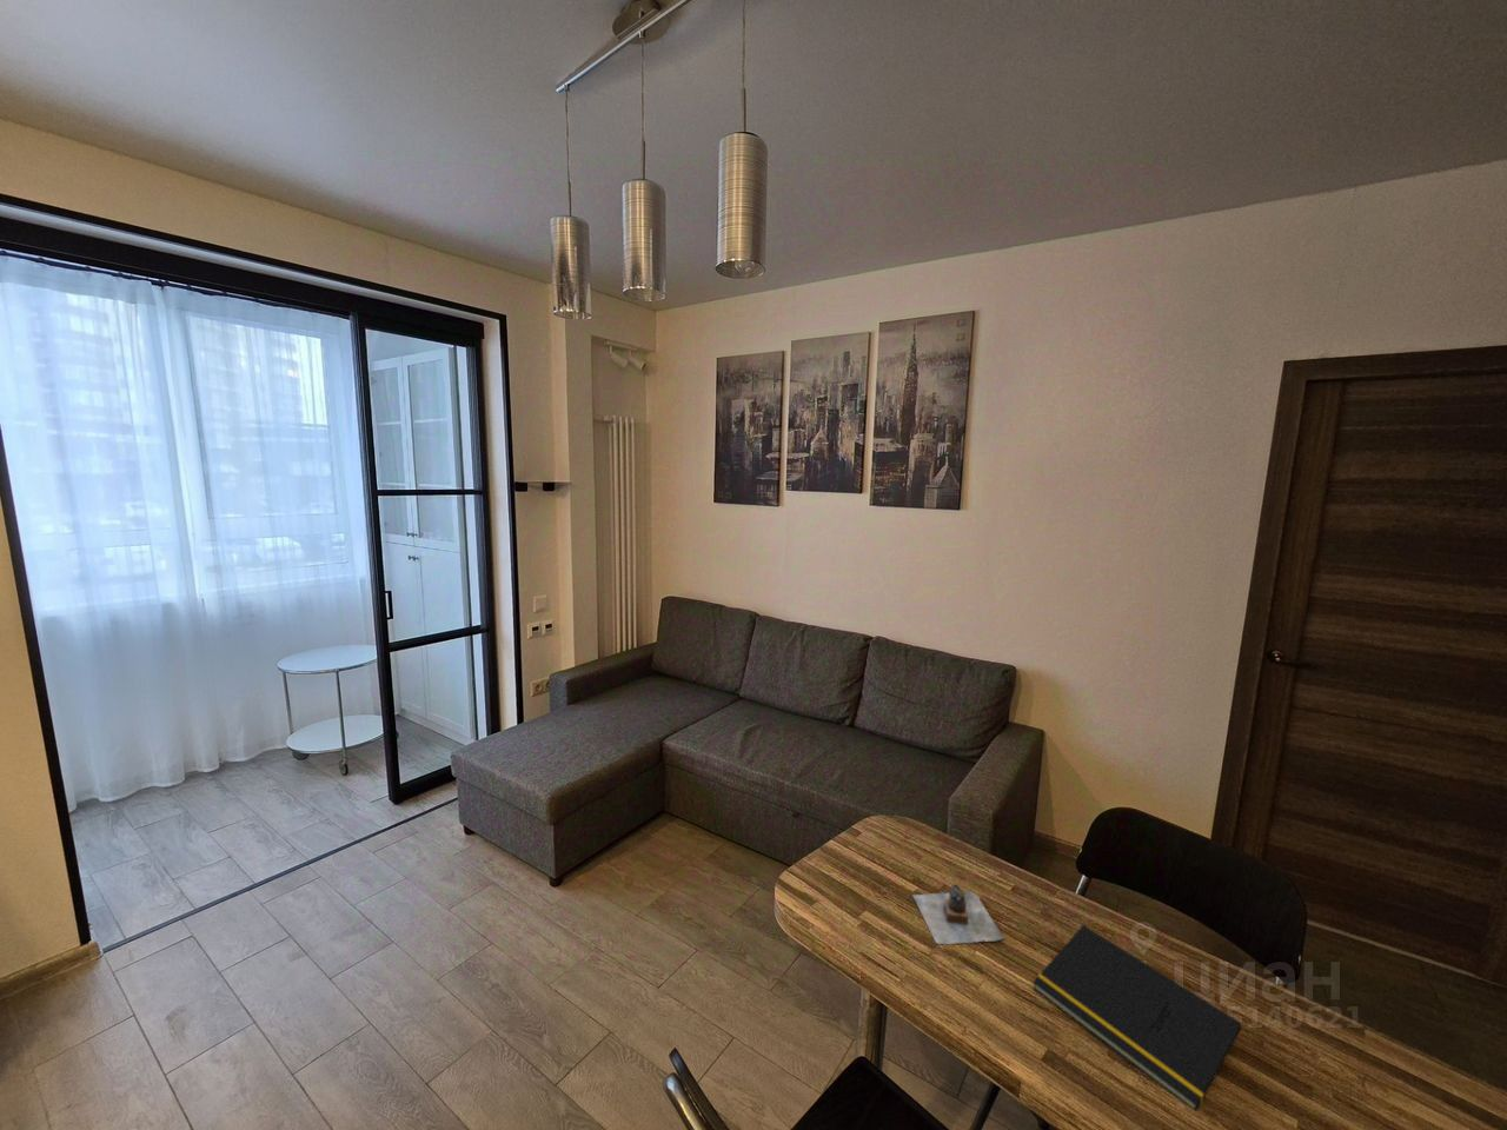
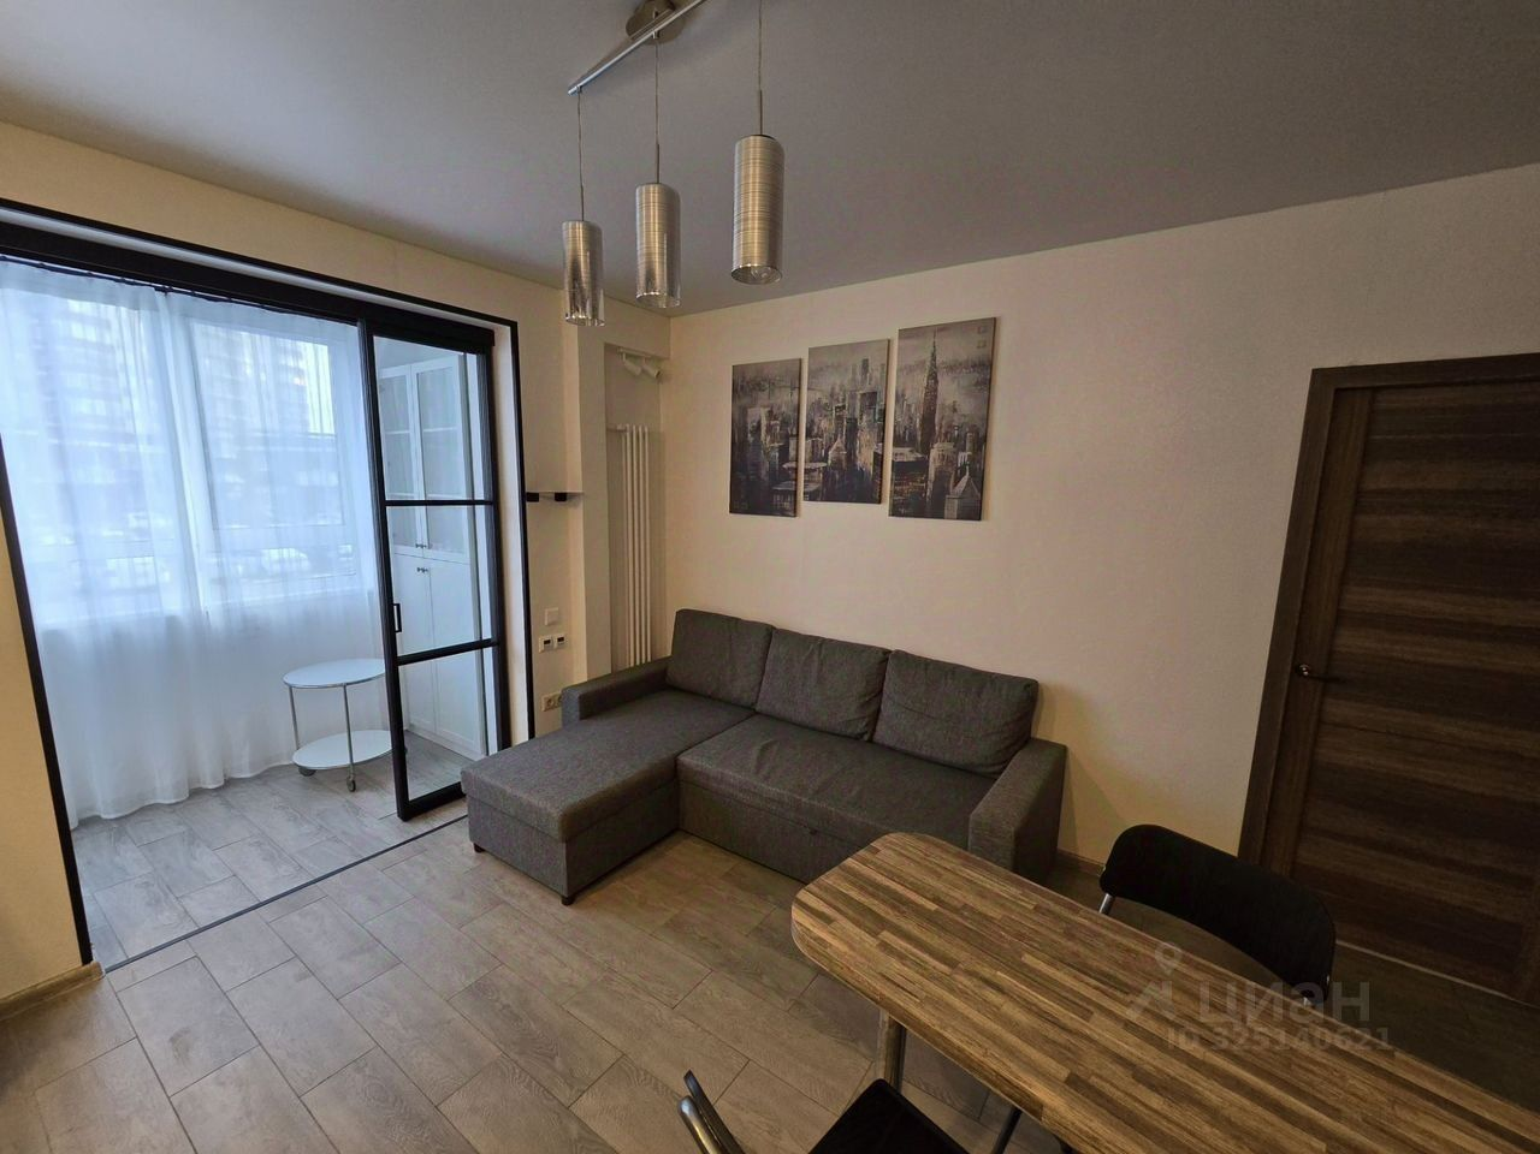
- notepad [1032,923,1244,1112]
- teapot [911,883,1005,945]
